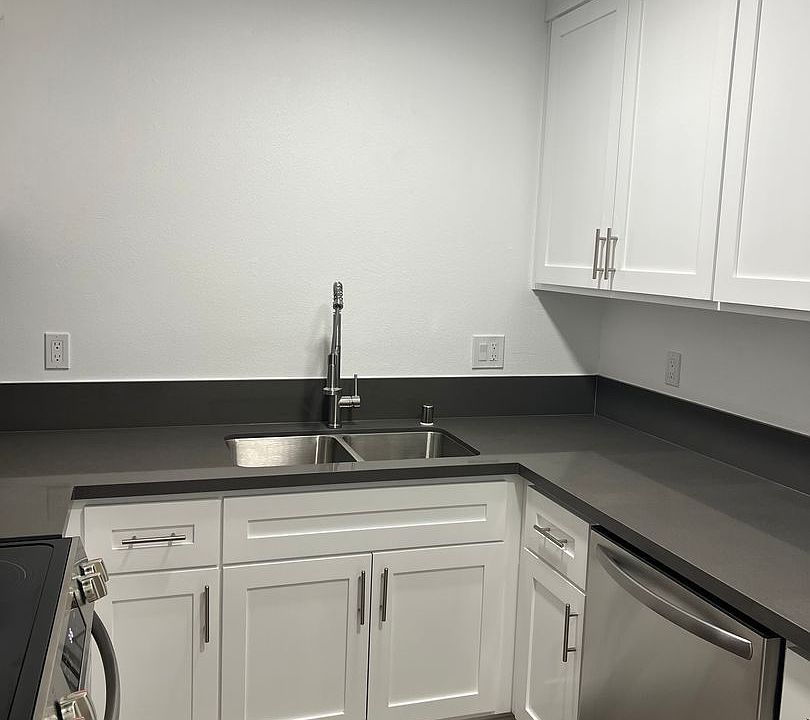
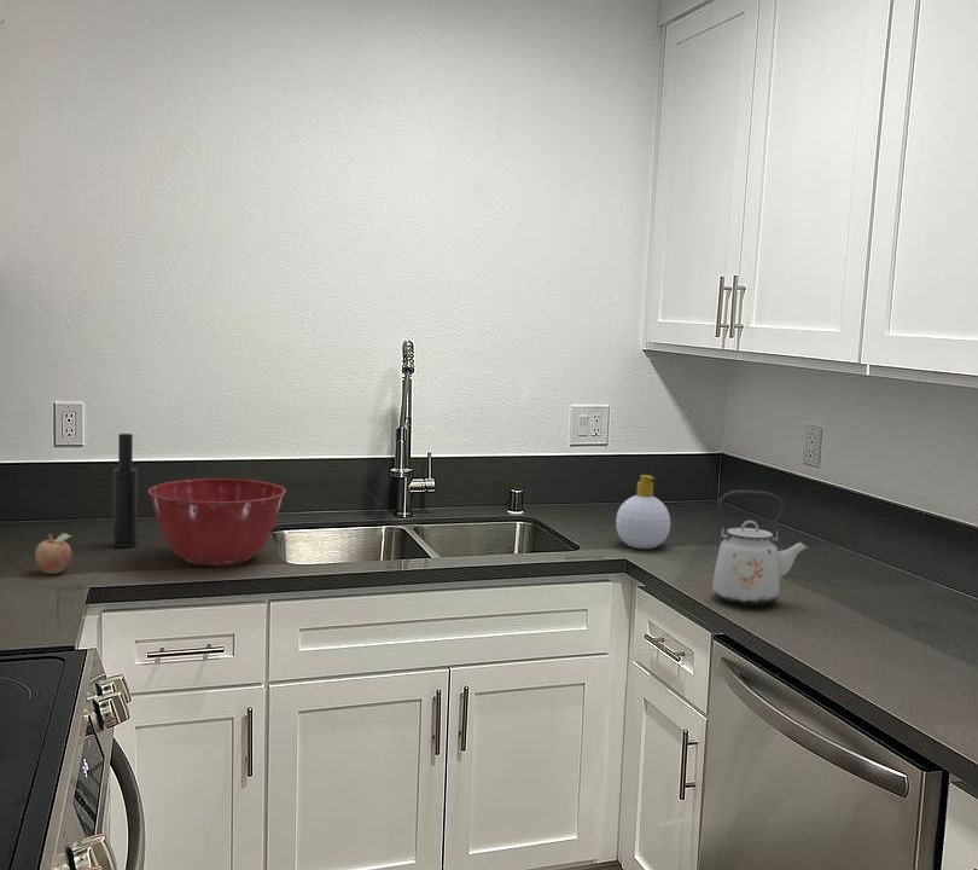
+ soap bottle [615,474,671,550]
+ mixing bowl [147,477,286,567]
+ kettle [711,489,809,607]
+ spray bottle [112,433,139,549]
+ fruit [34,533,74,575]
